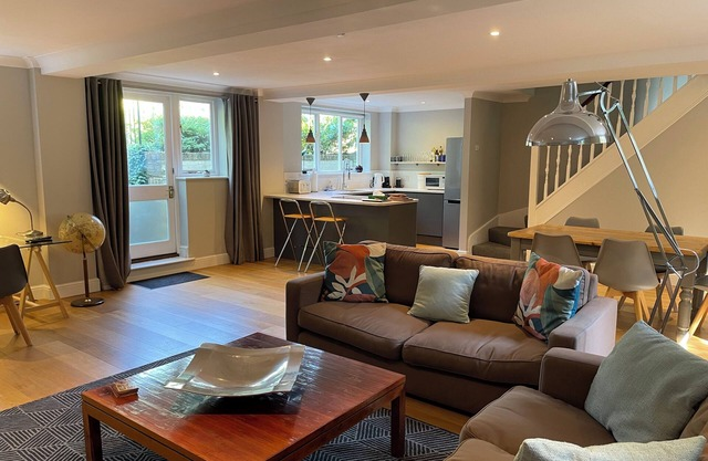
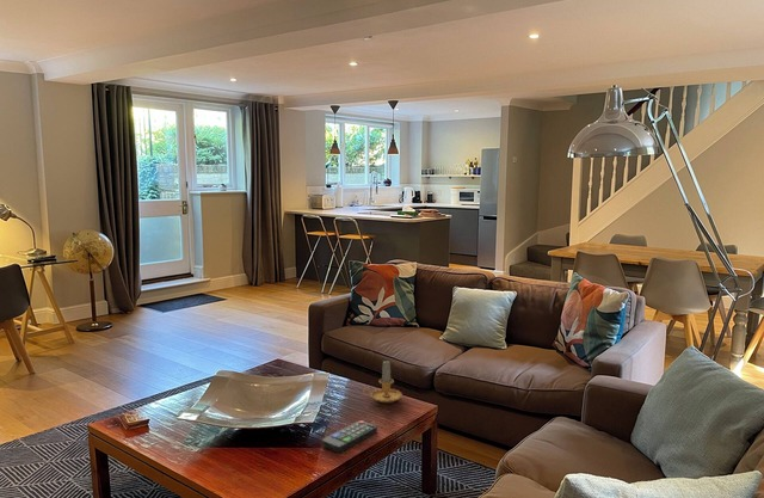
+ candle [362,359,403,404]
+ remote control [321,419,378,454]
